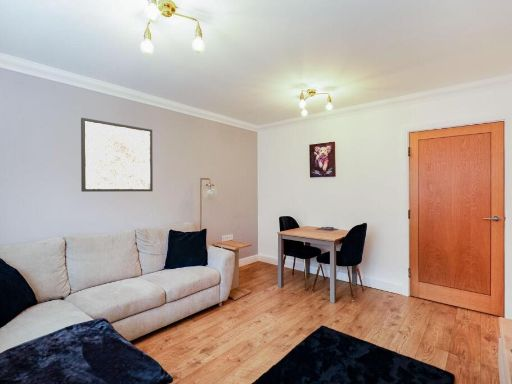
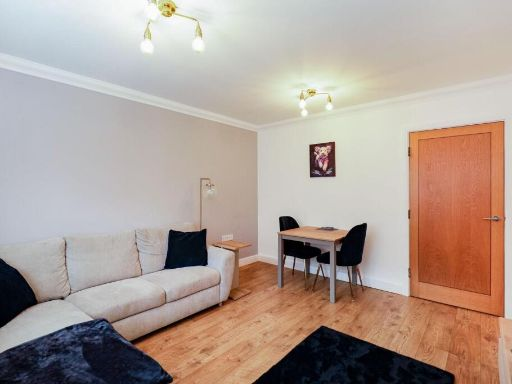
- wall art [80,117,154,193]
